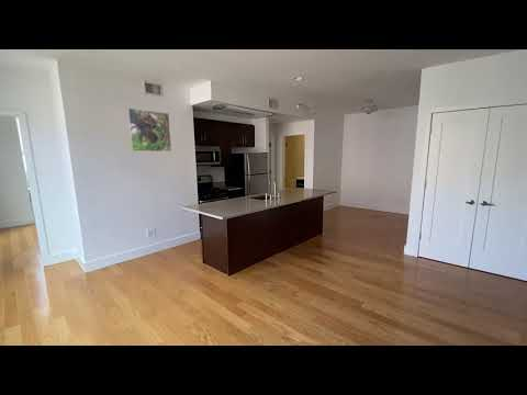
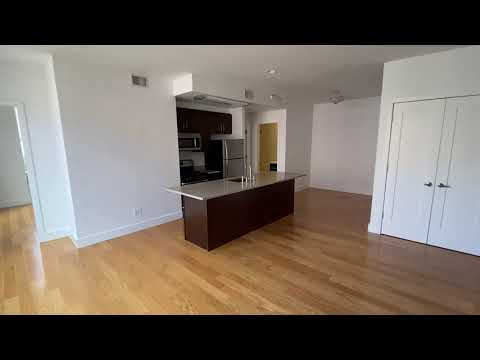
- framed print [126,106,172,153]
